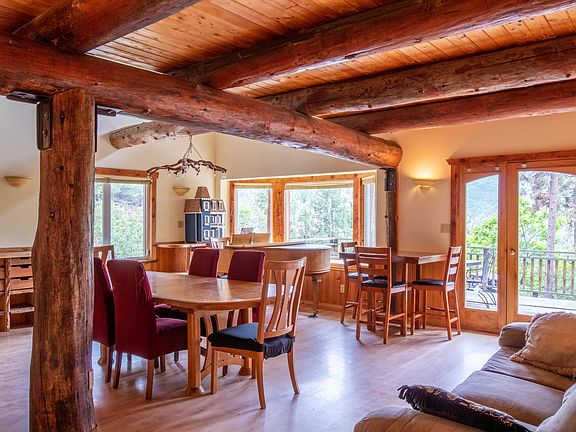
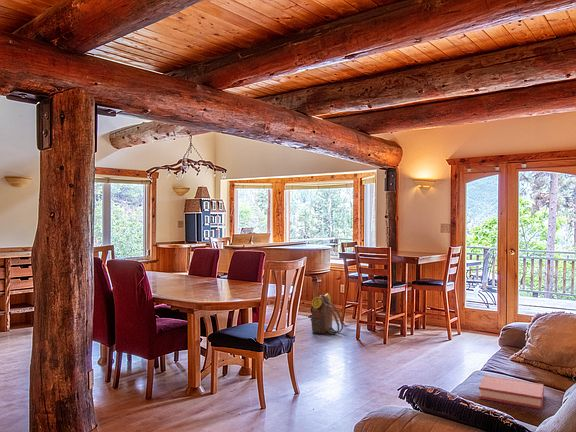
+ hardback book [478,375,545,410]
+ backpack [310,293,344,336]
